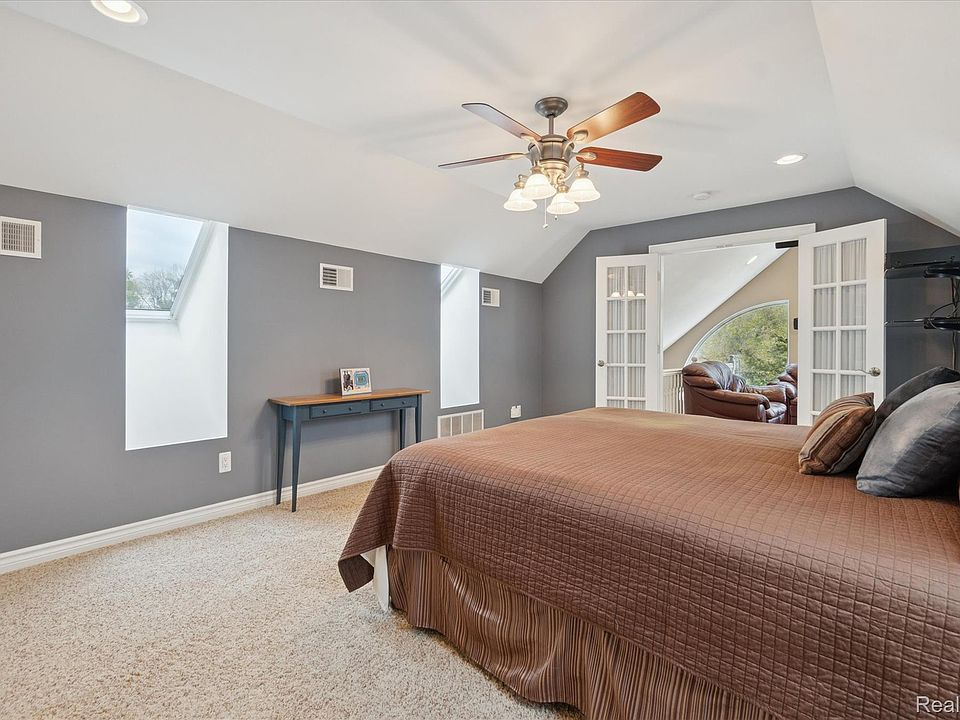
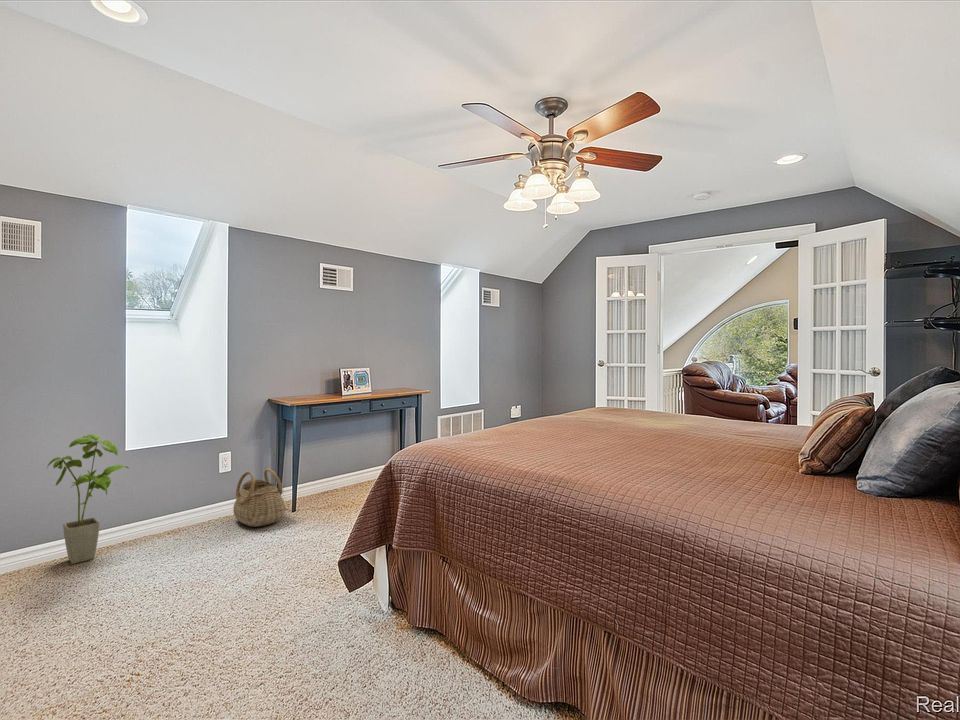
+ basket [232,467,287,528]
+ house plant [46,434,130,565]
